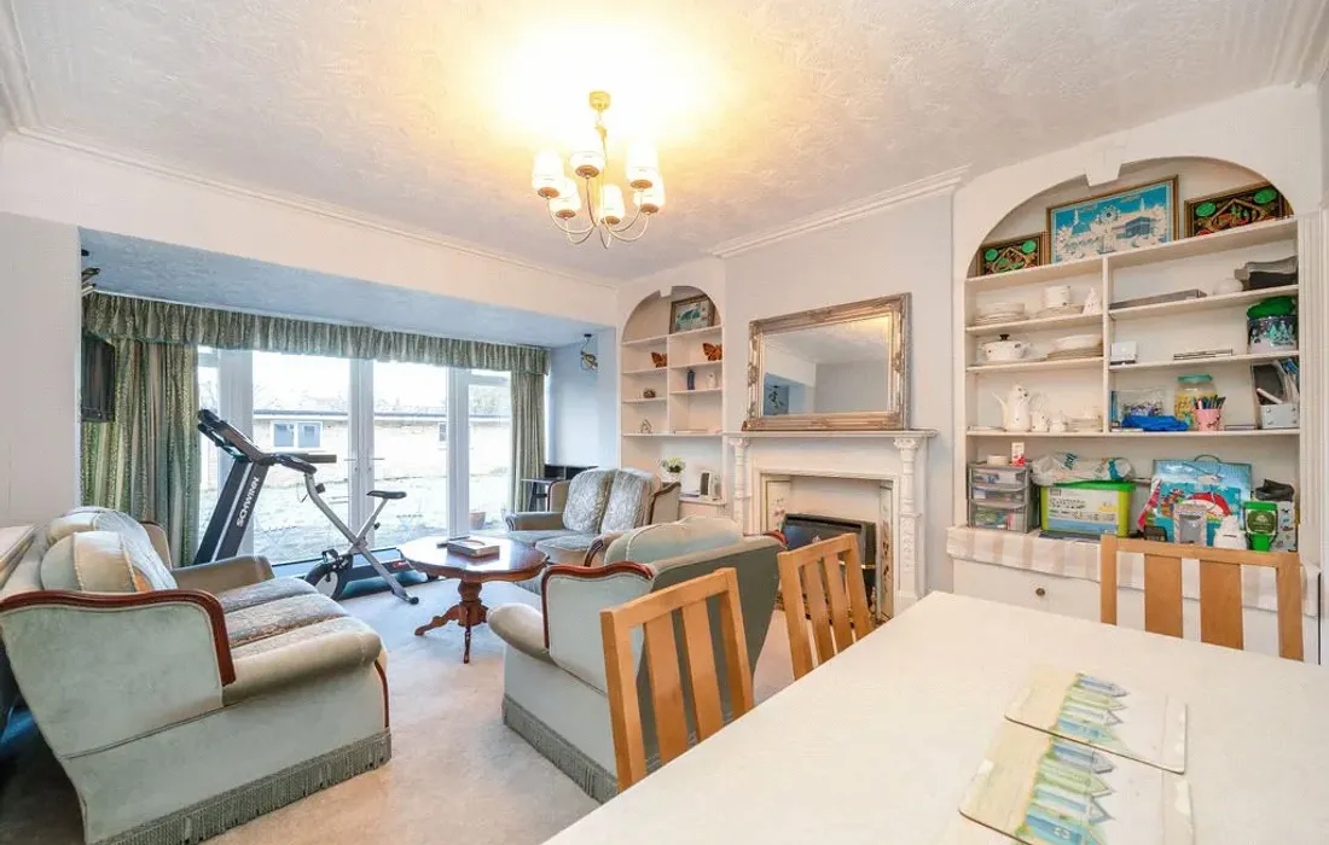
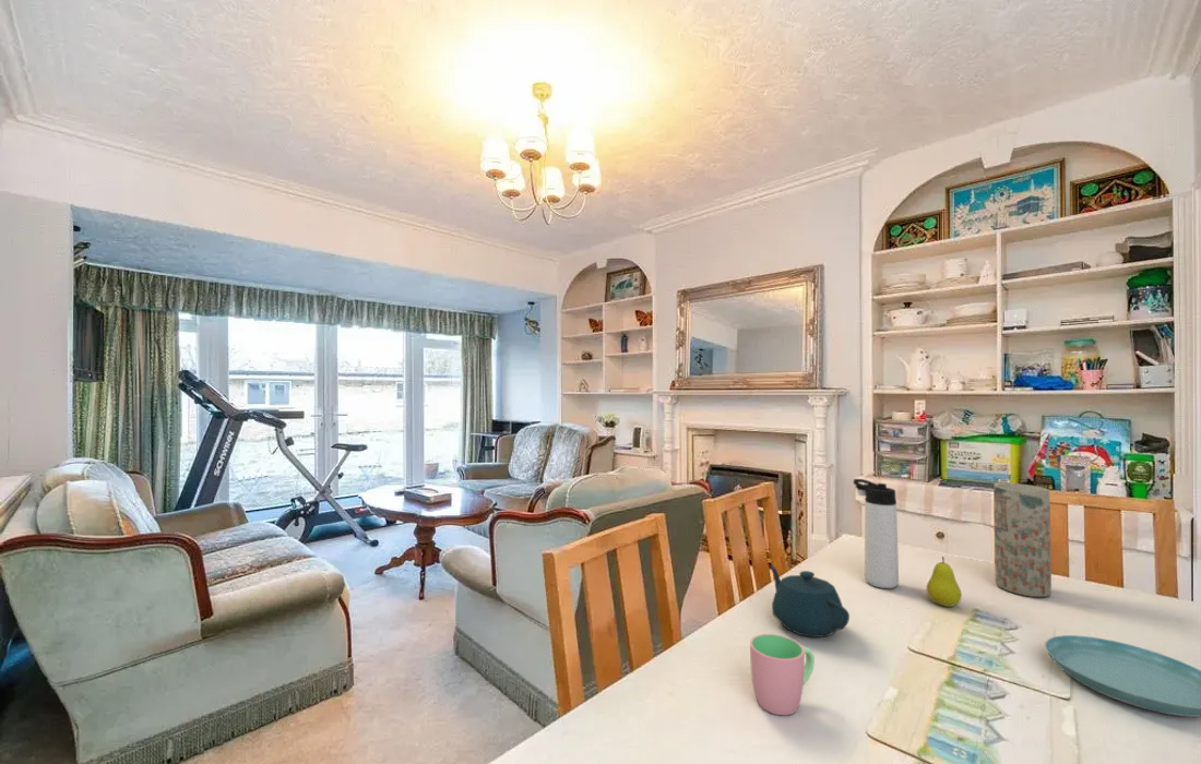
+ vase [992,482,1053,598]
+ fruit [926,556,963,608]
+ cup [749,633,816,716]
+ teapot [769,564,851,638]
+ thermos bottle [853,478,900,589]
+ saucer [1044,634,1201,718]
